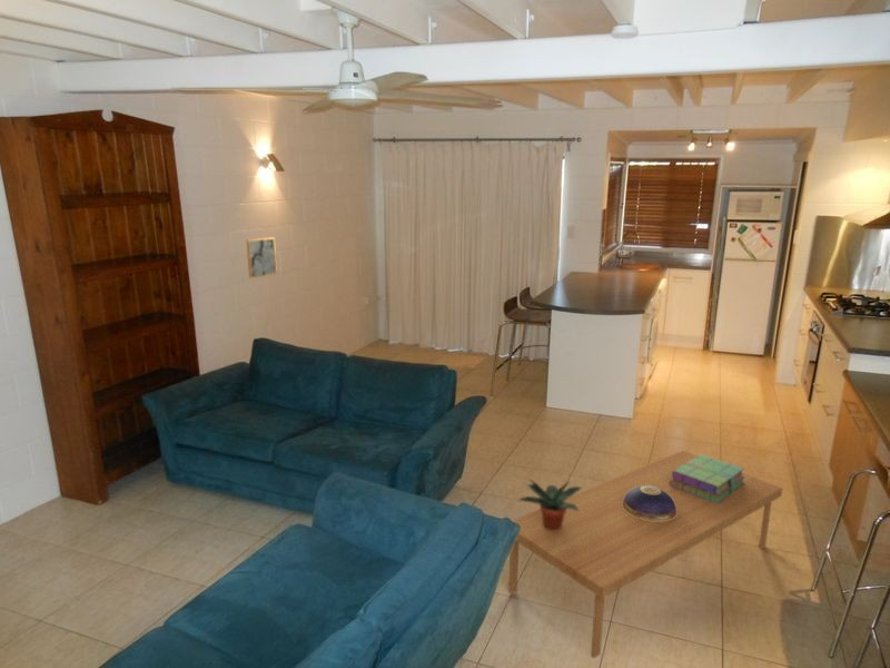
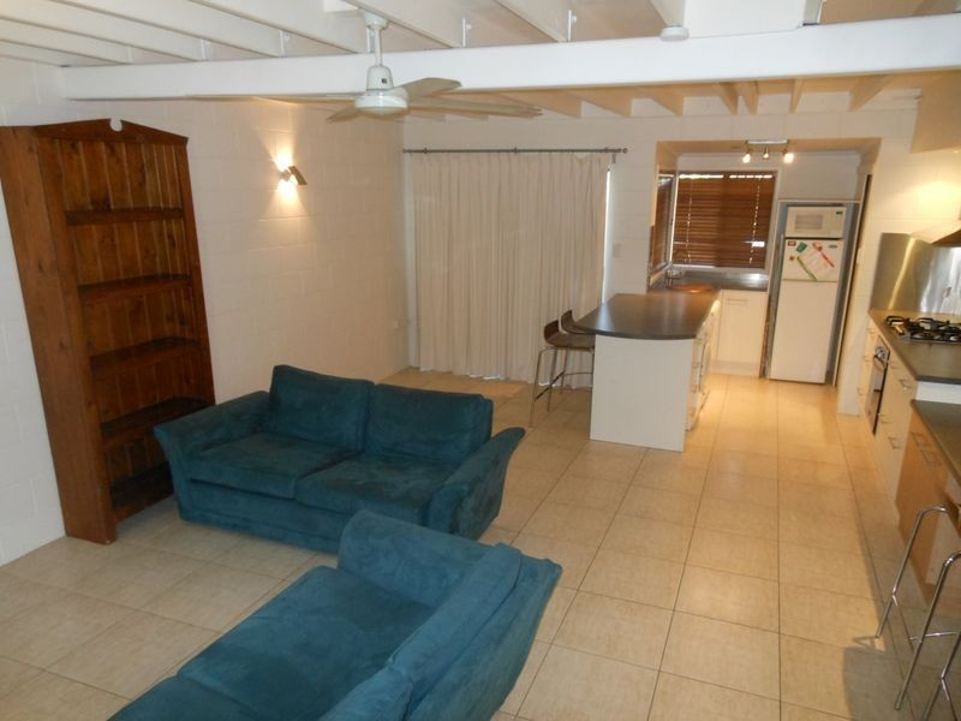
- stack of books [670,453,745,503]
- coffee table [507,450,784,659]
- decorative bowl [622,485,676,521]
- wall art [246,236,278,279]
- potted plant [517,479,583,531]
